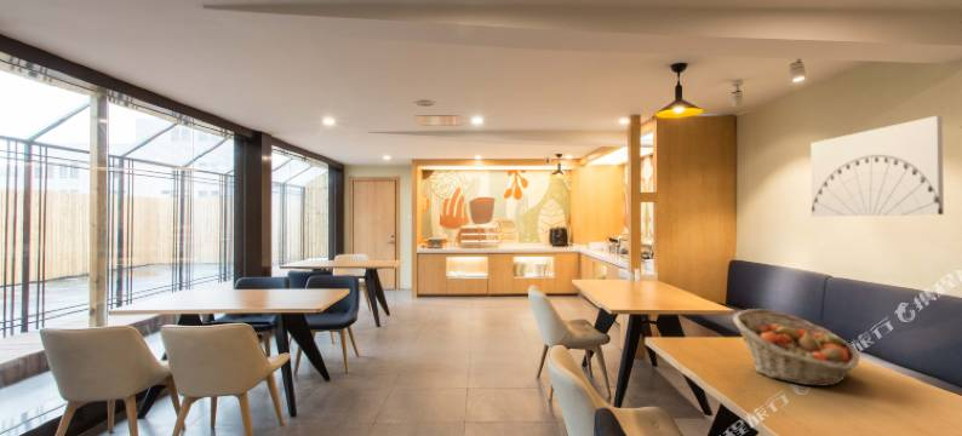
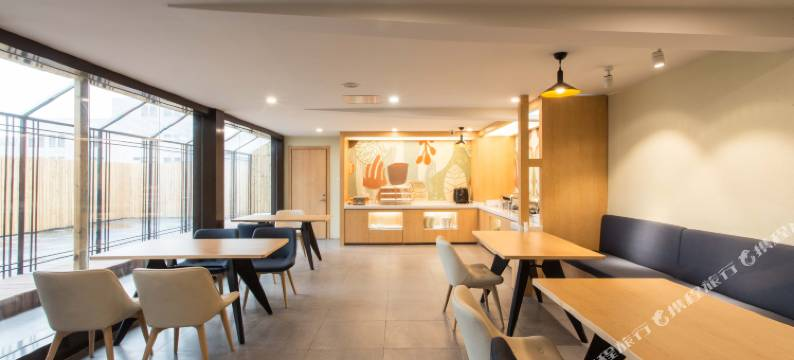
- wall art [809,115,945,218]
- fruit basket [732,308,861,388]
